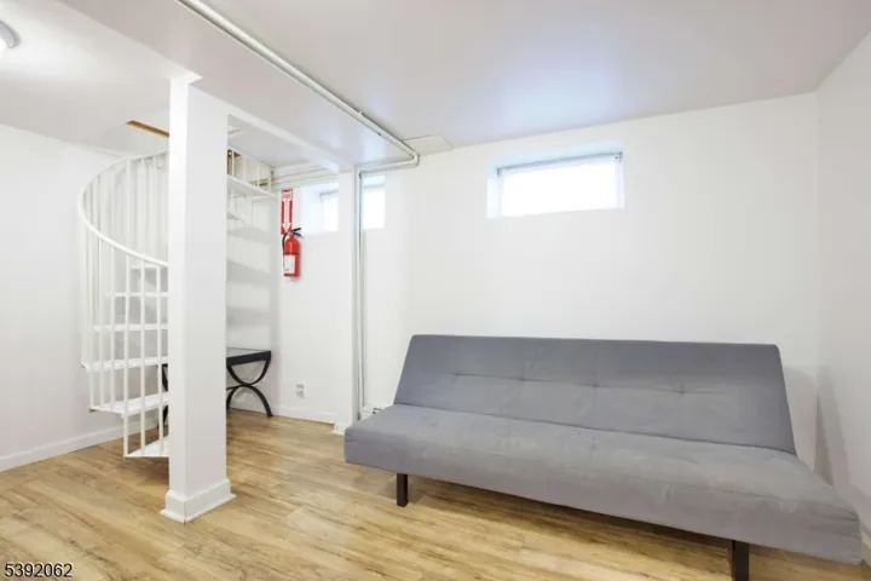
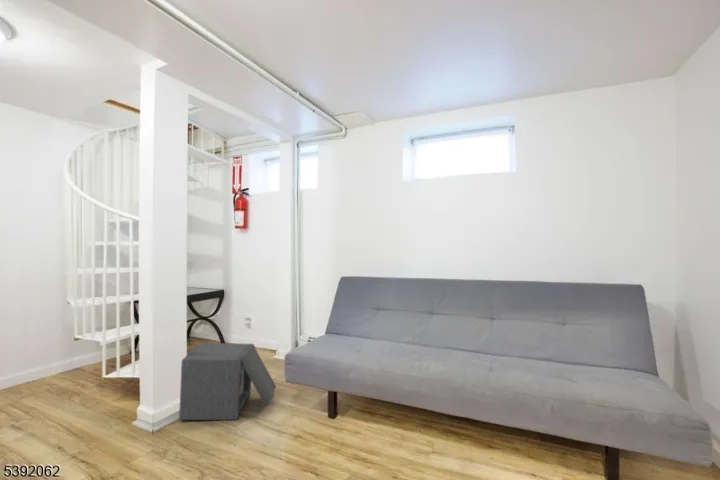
+ ottoman [178,342,277,421]
